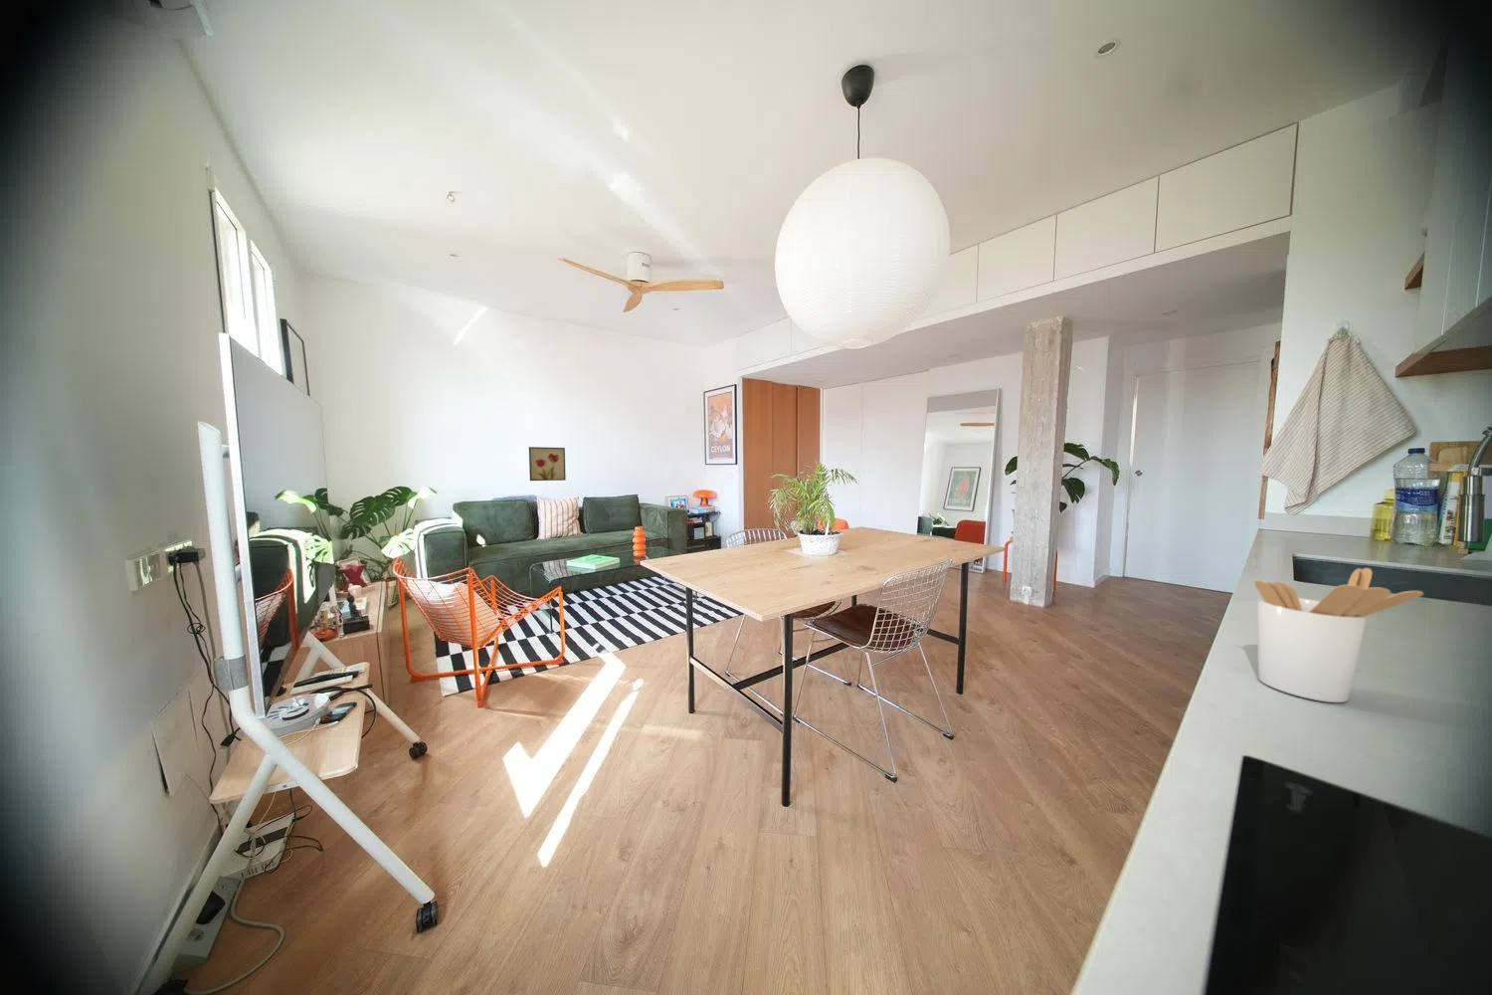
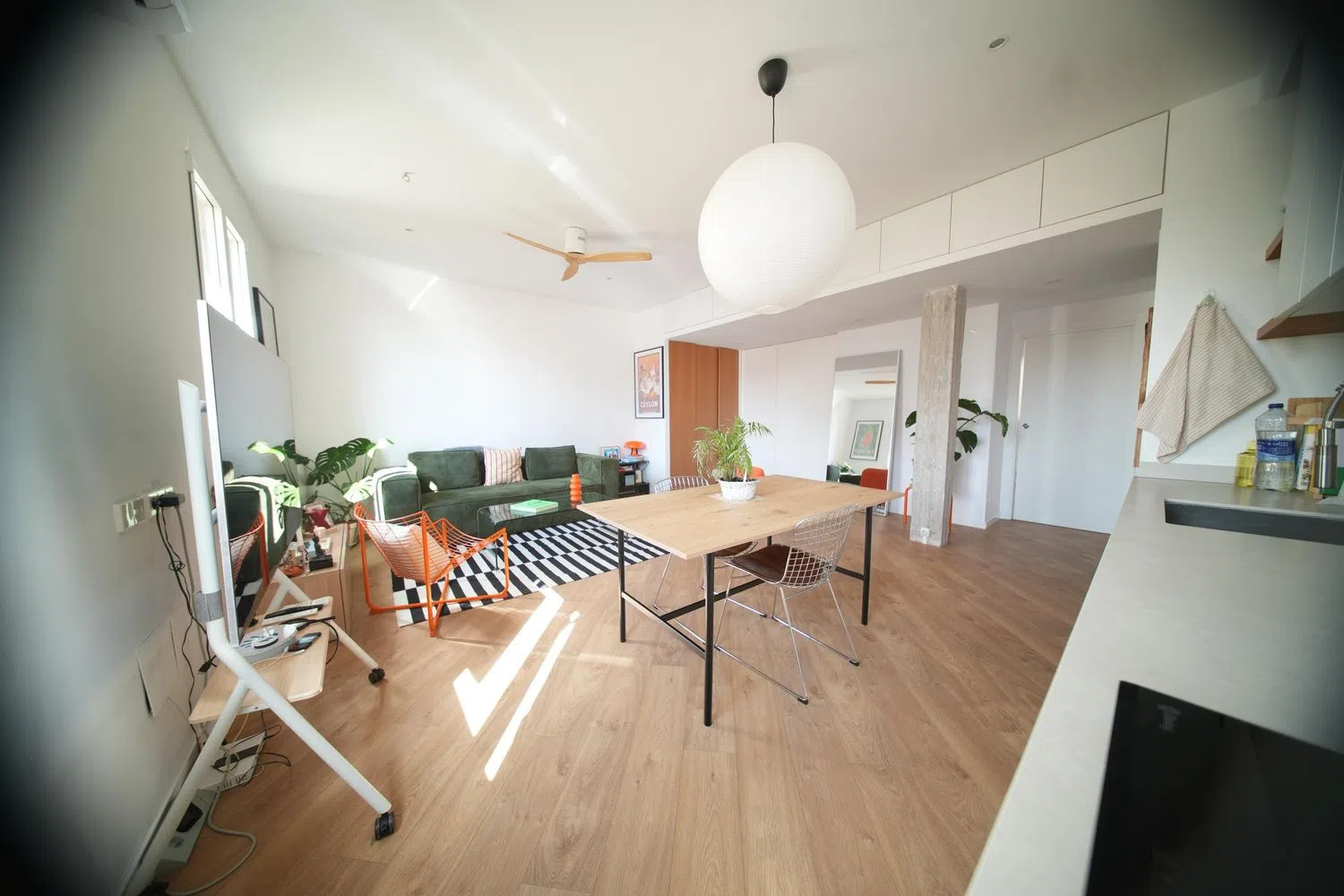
- wall art [528,445,567,482]
- utensil holder [1253,567,1424,703]
